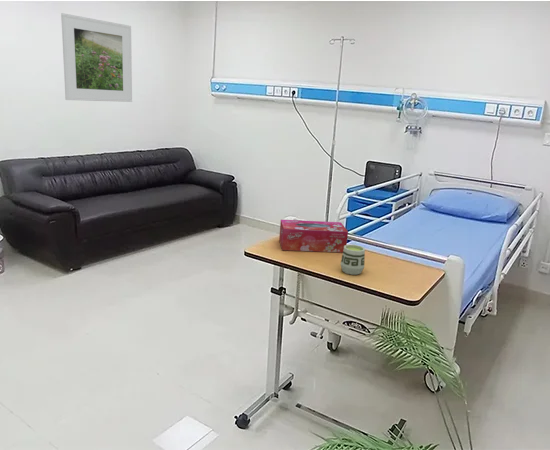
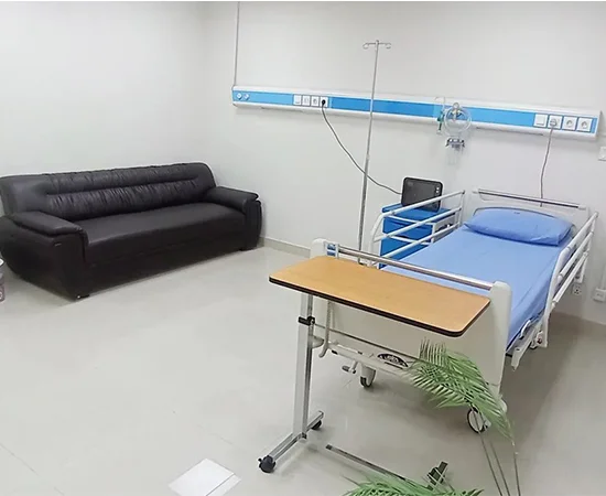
- tissue box [278,219,349,253]
- cup [340,244,366,276]
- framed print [60,12,133,103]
